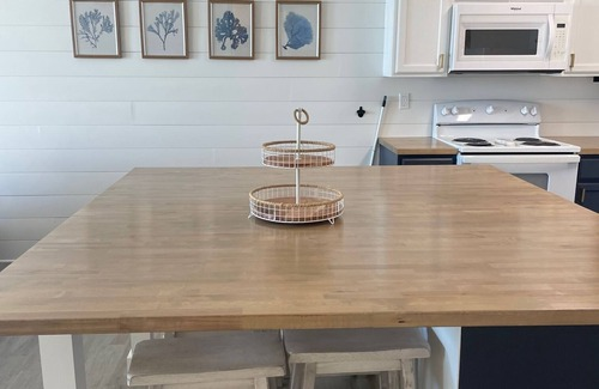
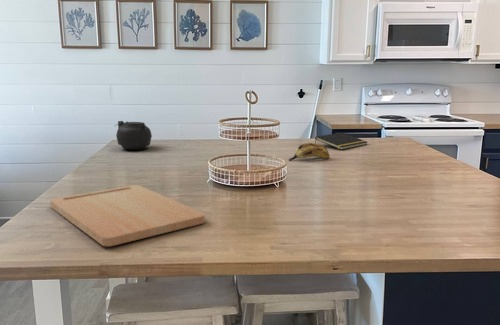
+ teapot [114,120,153,151]
+ cutting board [49,184,206,247]
+ banana [288,142,331,162]
+ notepad [314,132,368,151]
